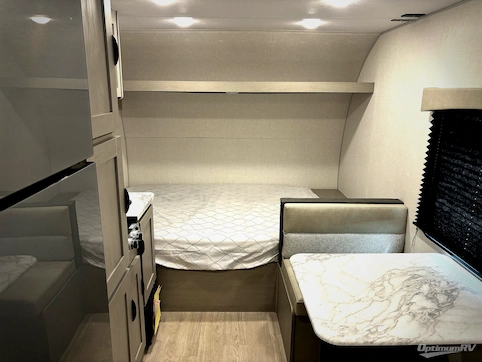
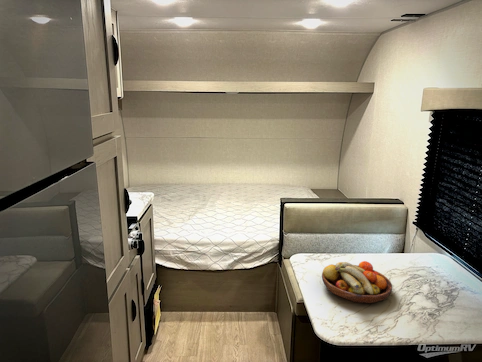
+ fruit bowl [321,260,393,304]
